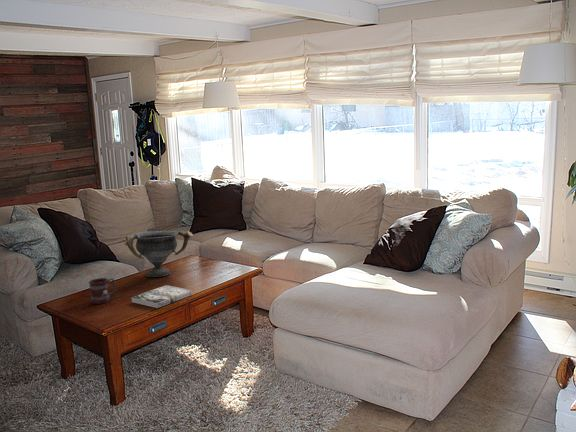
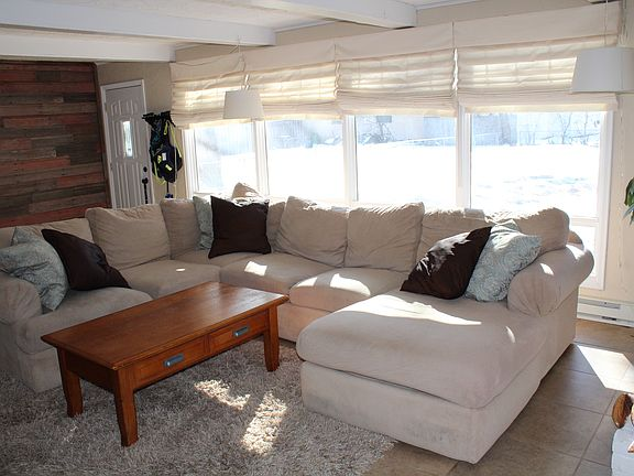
- decorative bowl [124,226,194,278]
- book [131,284,193,309]
- mug [88,277,116,305]
